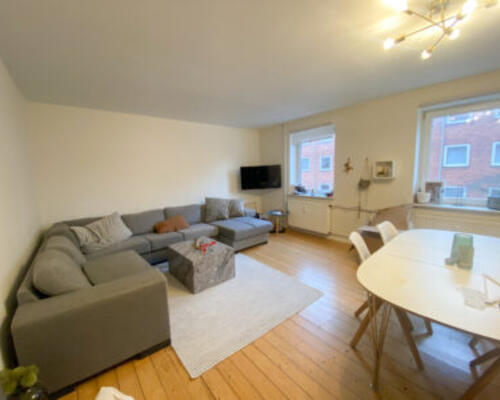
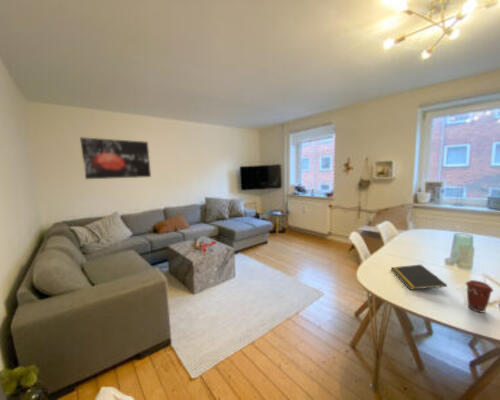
+ wall art [79,136,152,180]
+ coffee cup [465,279,494,314]
+ notepad [390,264,448,290]
